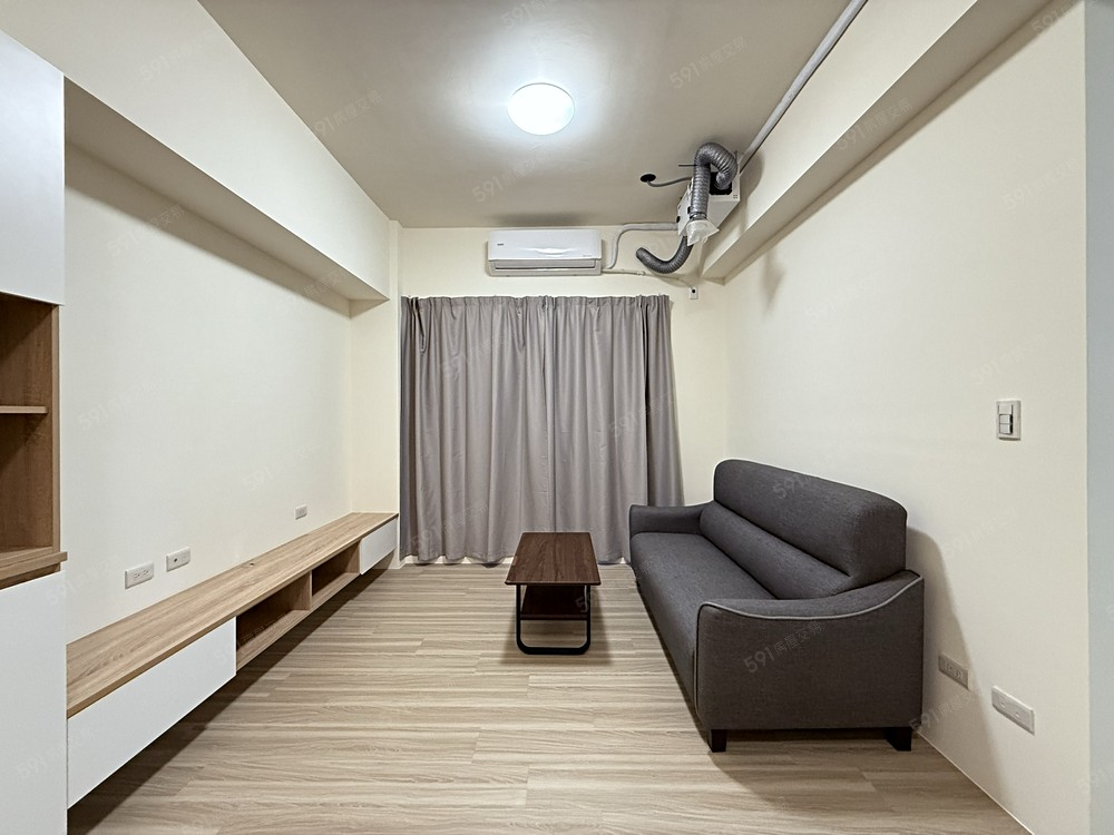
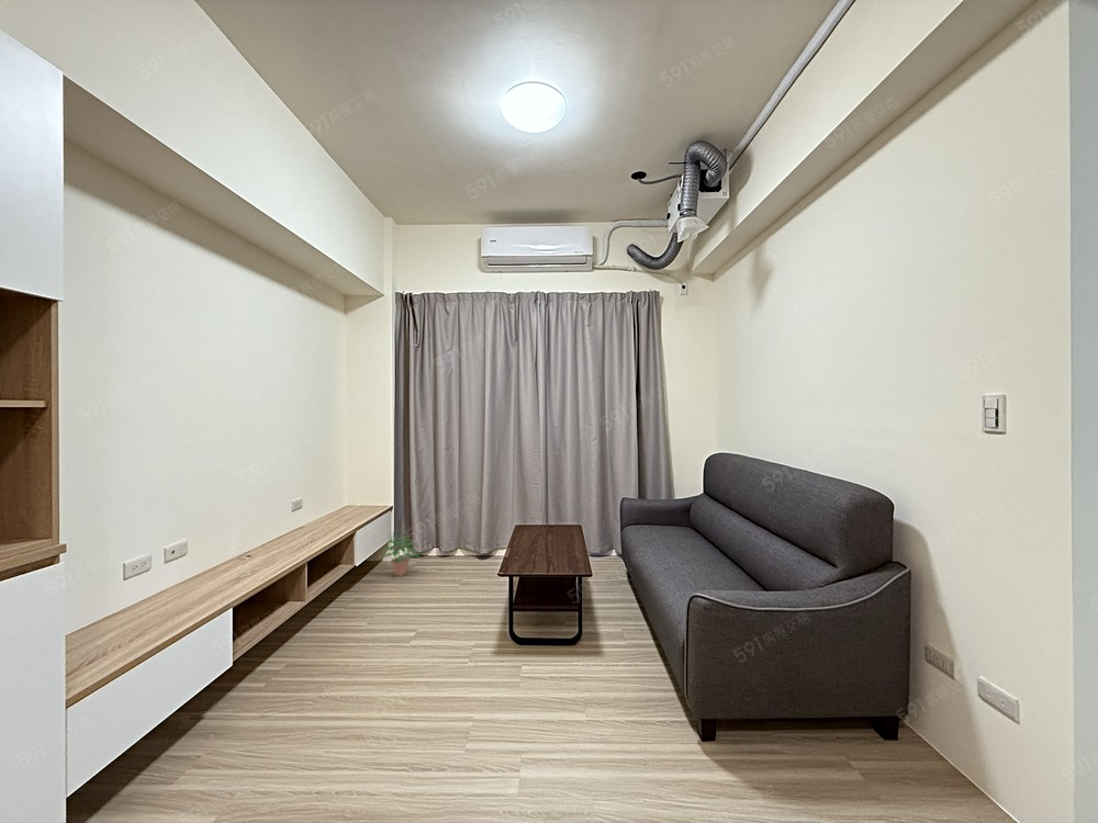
+ potted plant [374,531,425,577]
